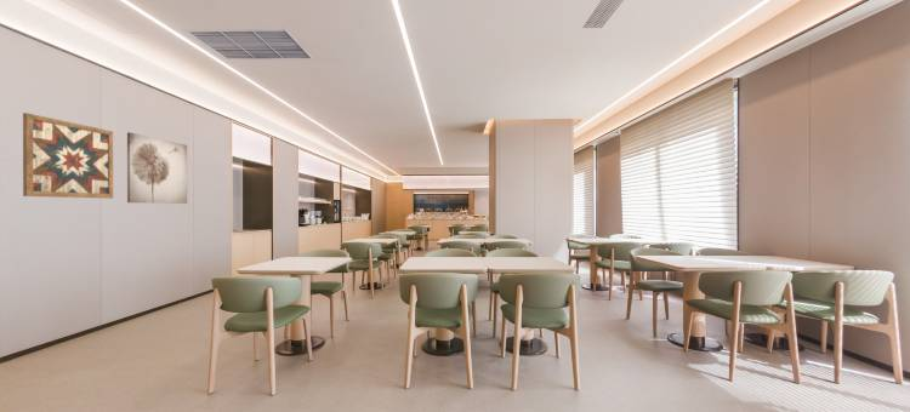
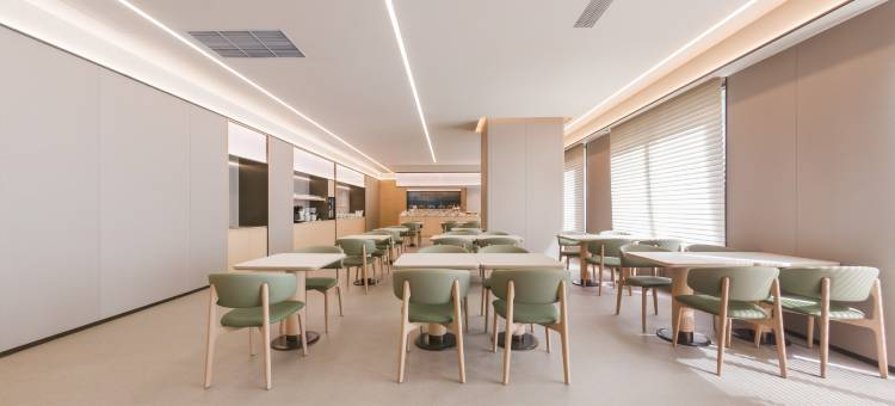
- wall art [126,131,188,205]
- wall art [22,111,114,200]
